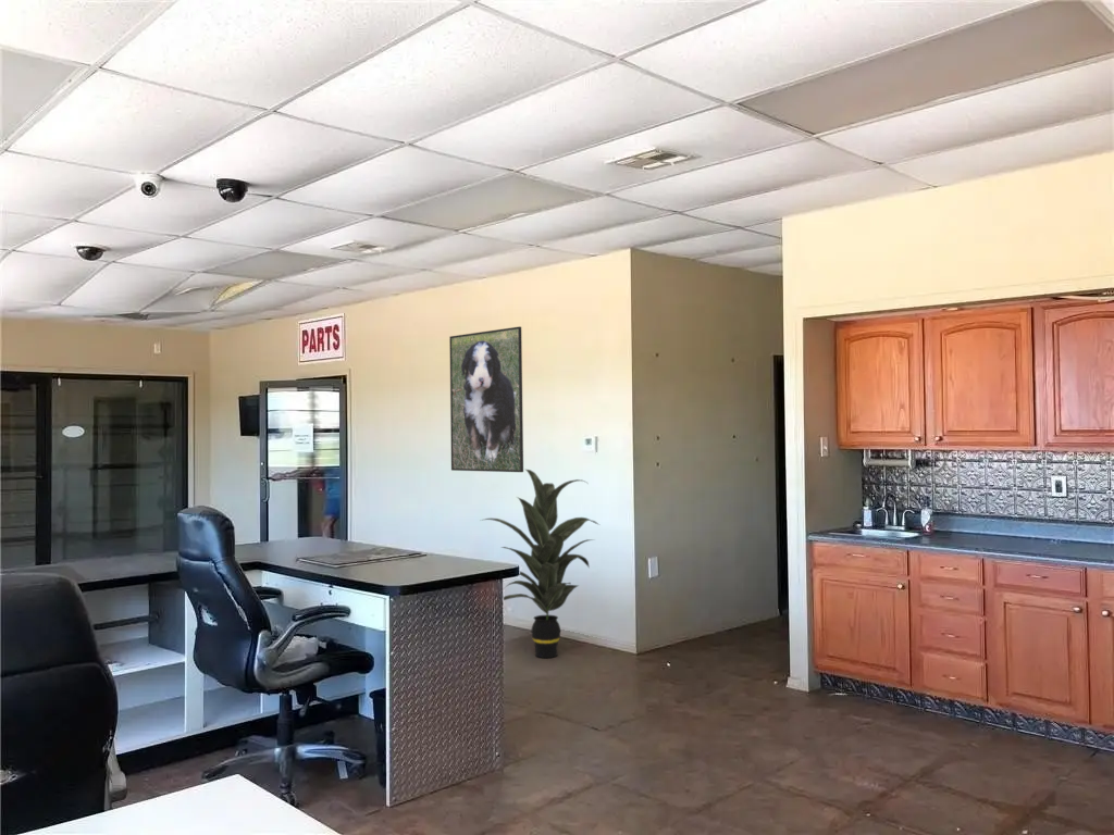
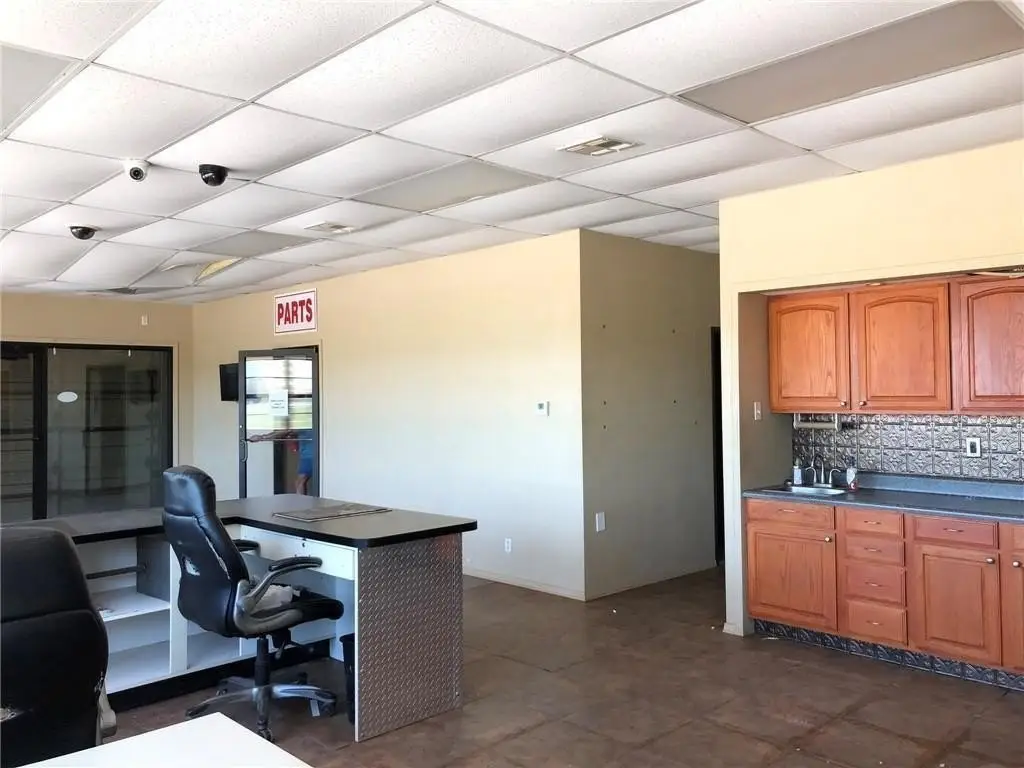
- indoor plant [480,469,601,659]
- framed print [448,325,524,473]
